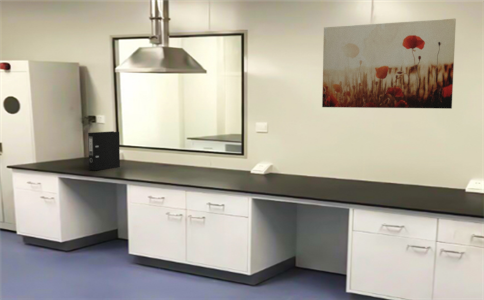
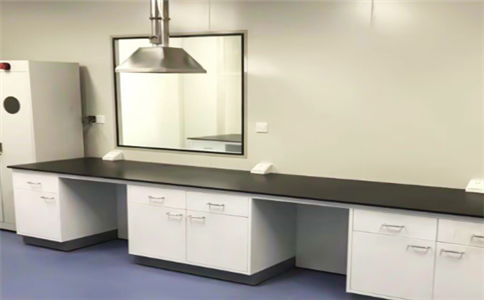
- wall art [321,17,457,110]
- binder [87,130,121,171]
